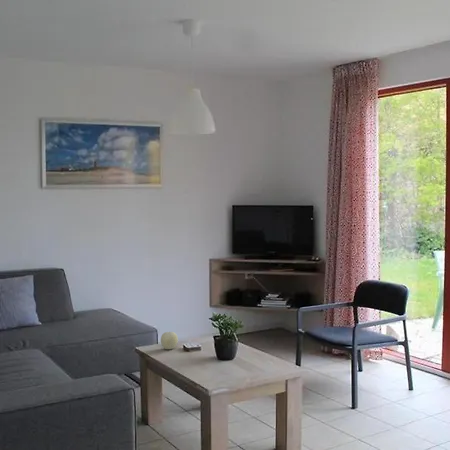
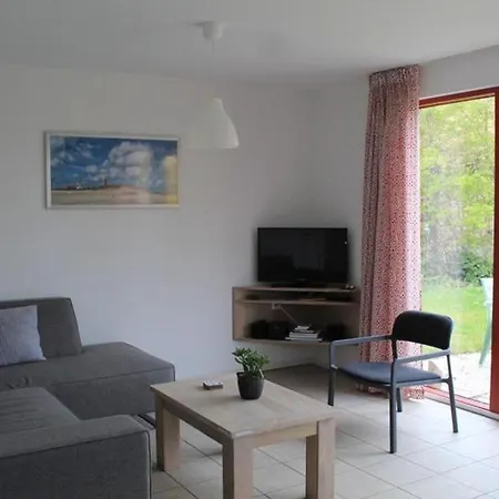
- fruit [160,331,179,350]
